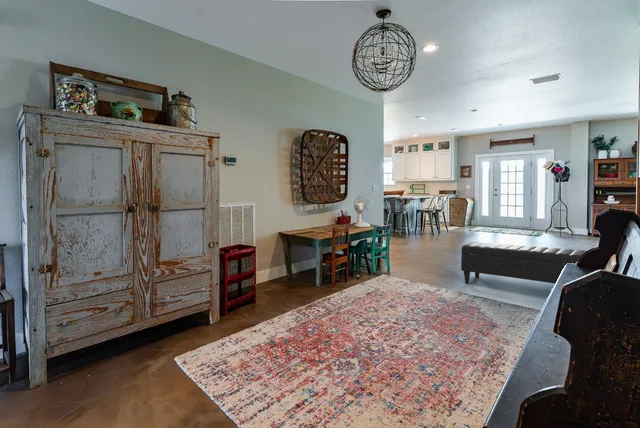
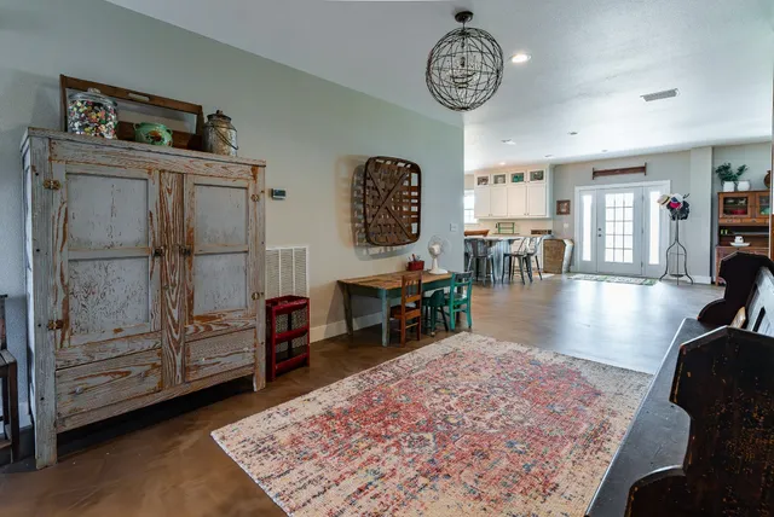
- ottoman [460,241,586,285]
